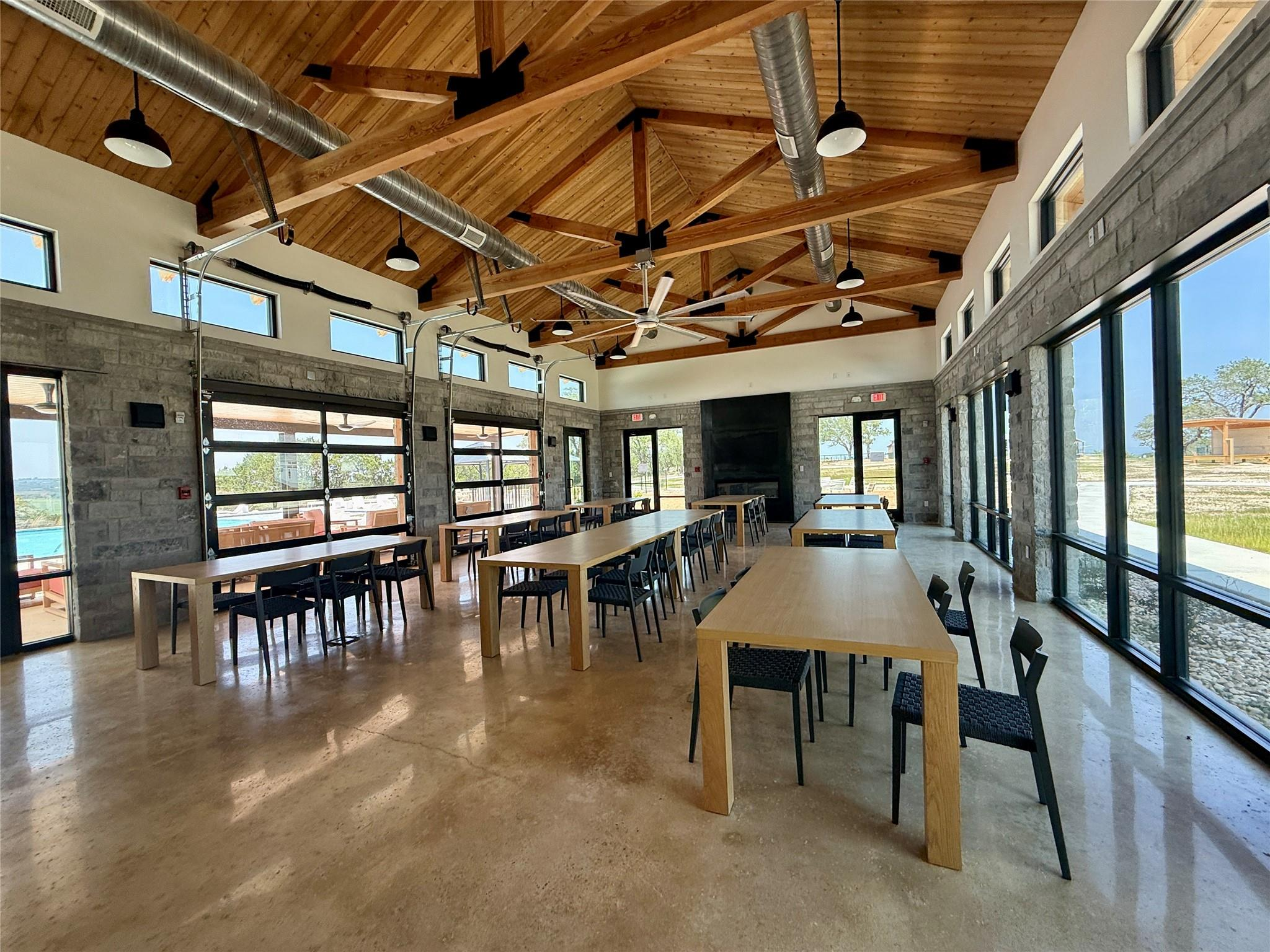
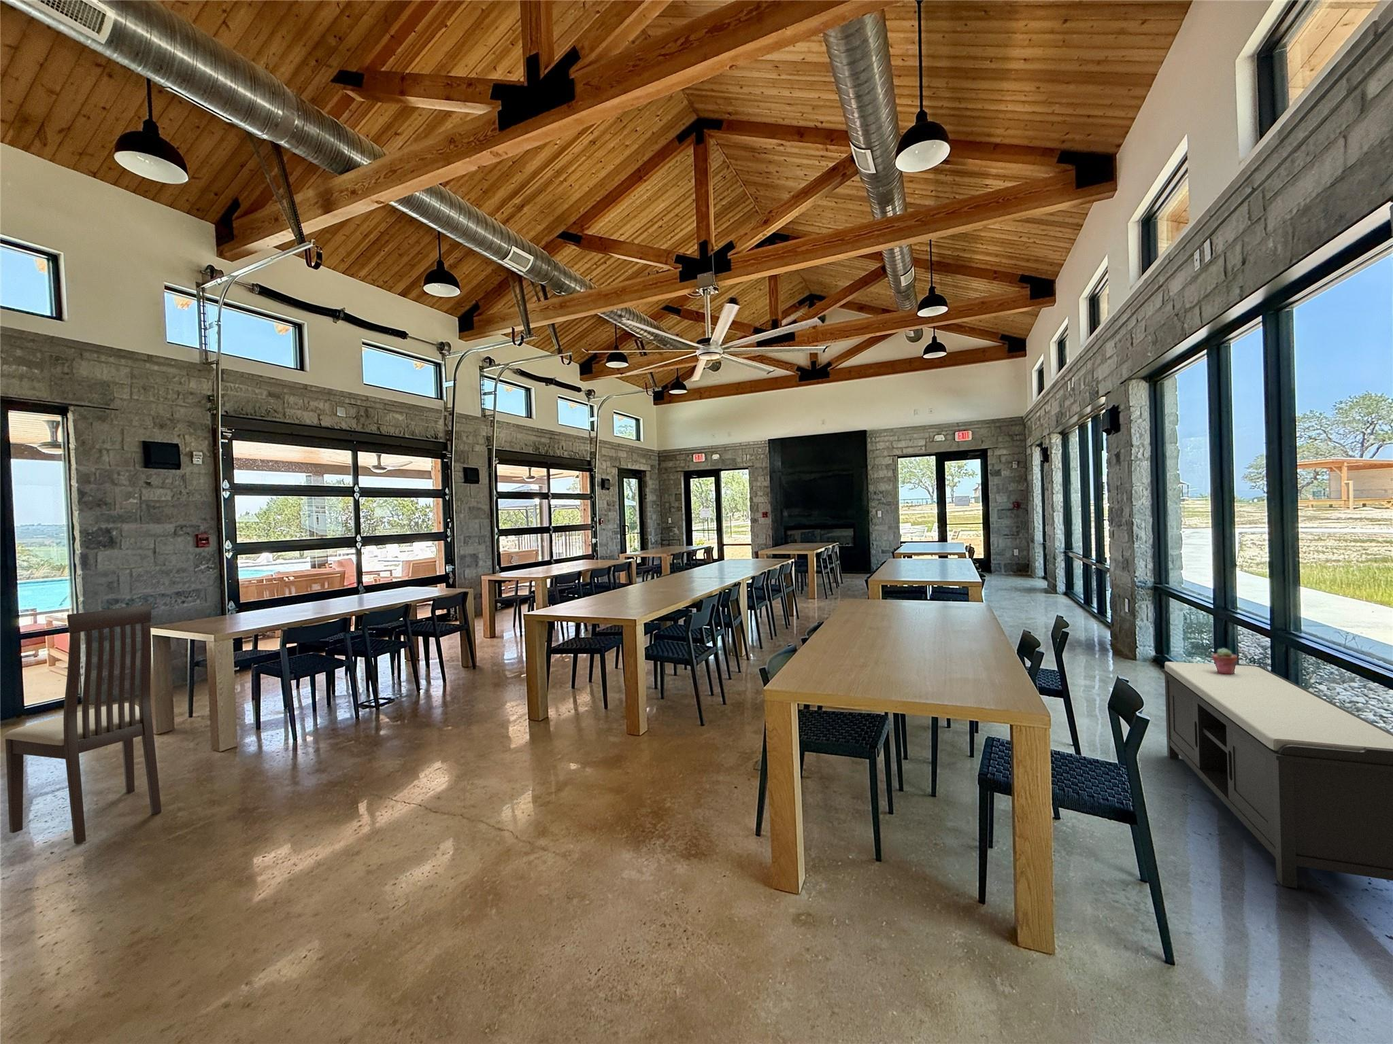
+ chair [2,603,162,844]
+ bench [1162,661,1393,888]
+ potted succulent [1211,647,1238,674]
